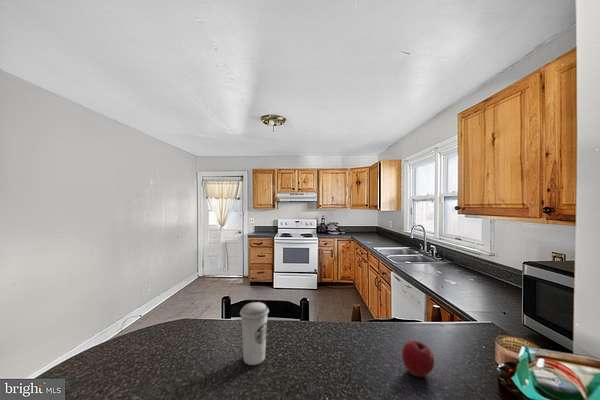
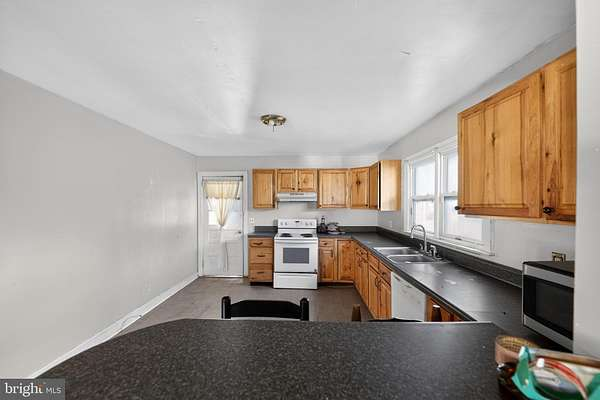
- coffee cup [239,301,270,366]
- apple [401,339,435,378]
